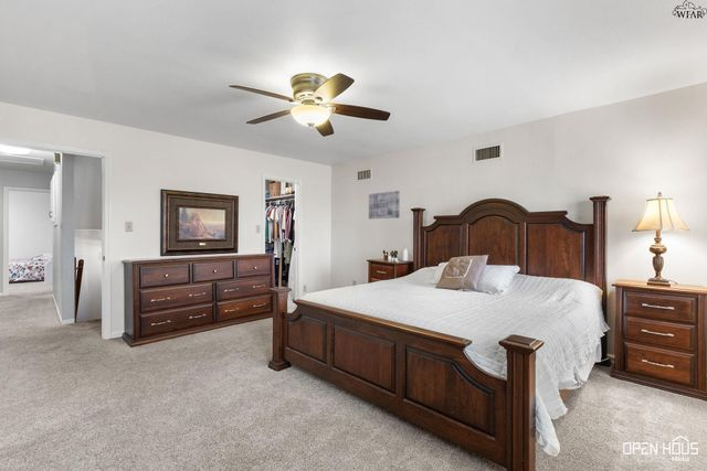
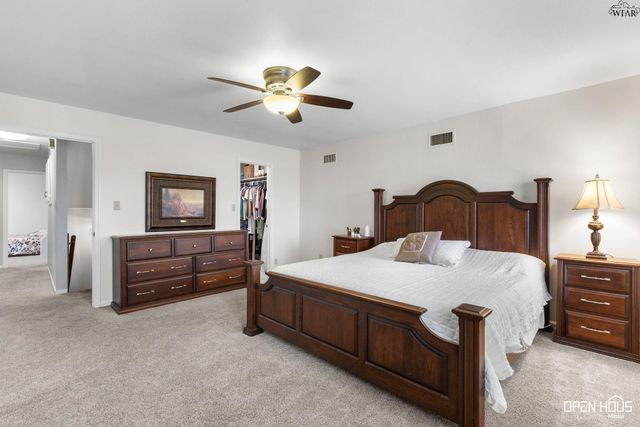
- wall art [368,190,401,221]
